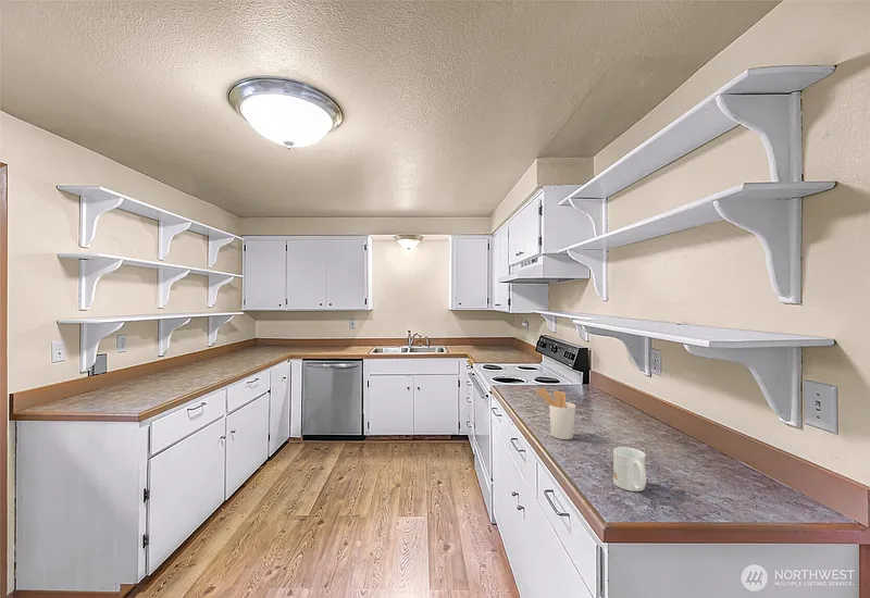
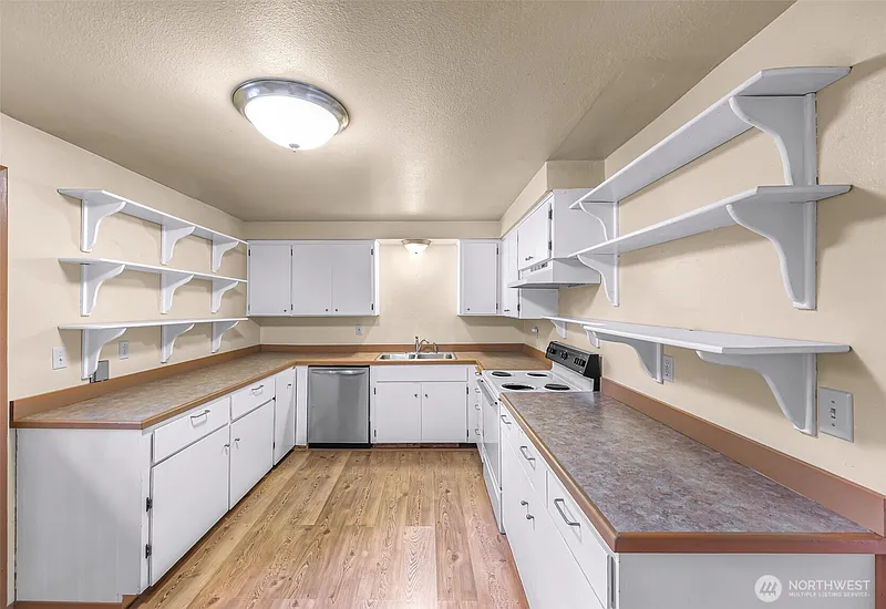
- utensil holder [535,387,576,440]
- mug [612,446,647,493]
